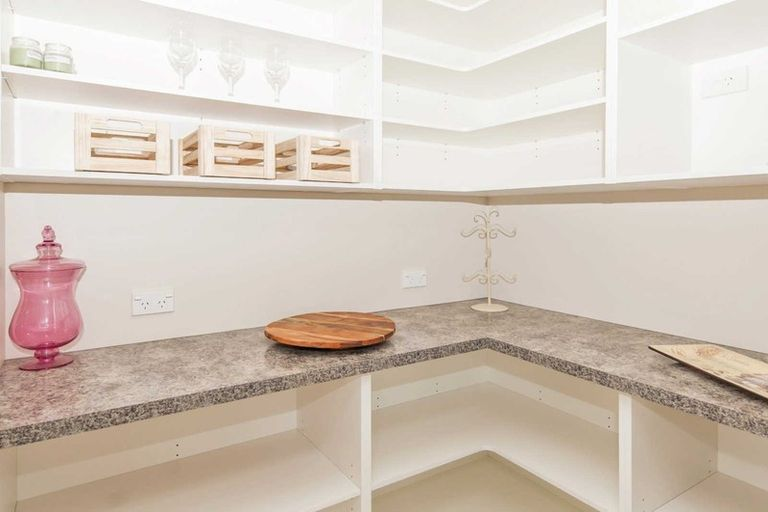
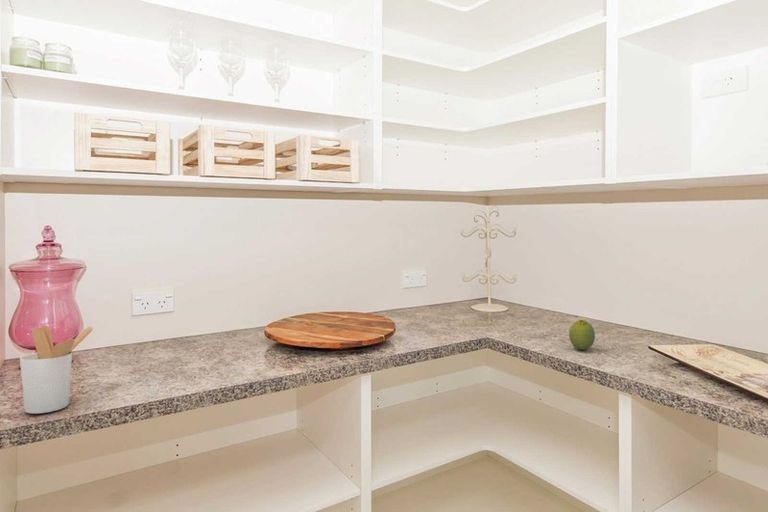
+ fruit [568,319,596,351]
+ utensil holder [19,325,94,415]
